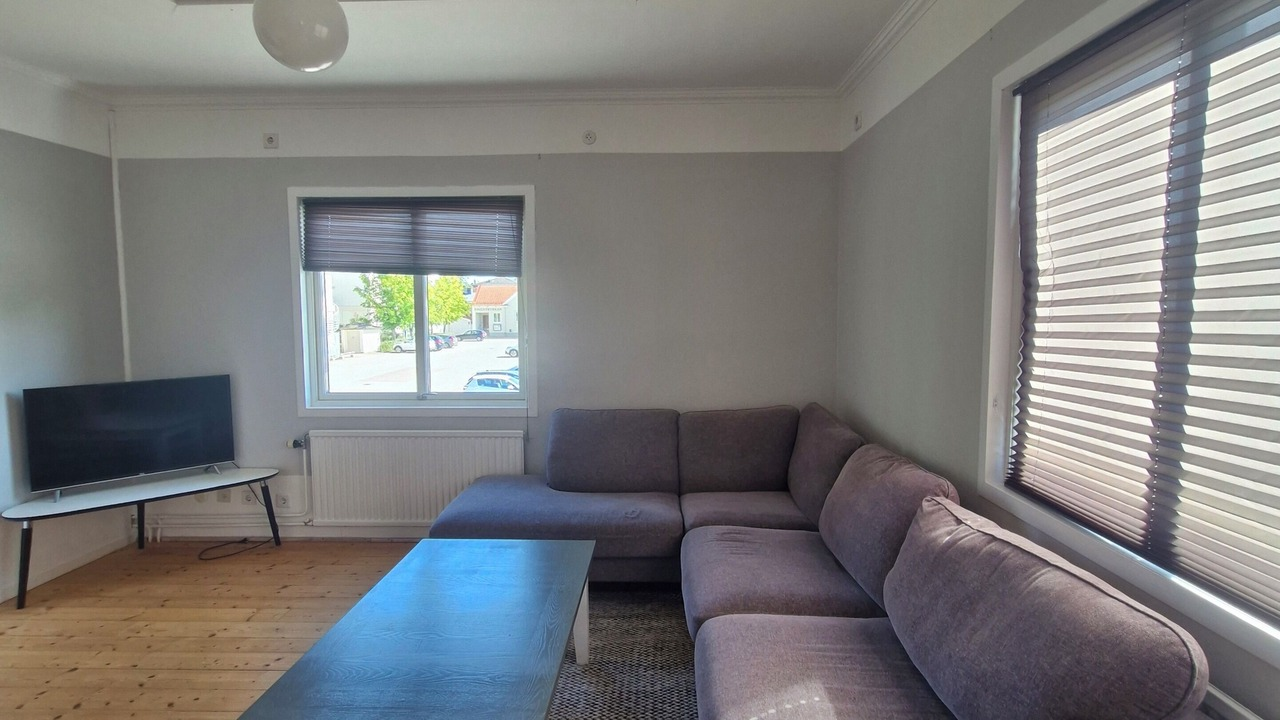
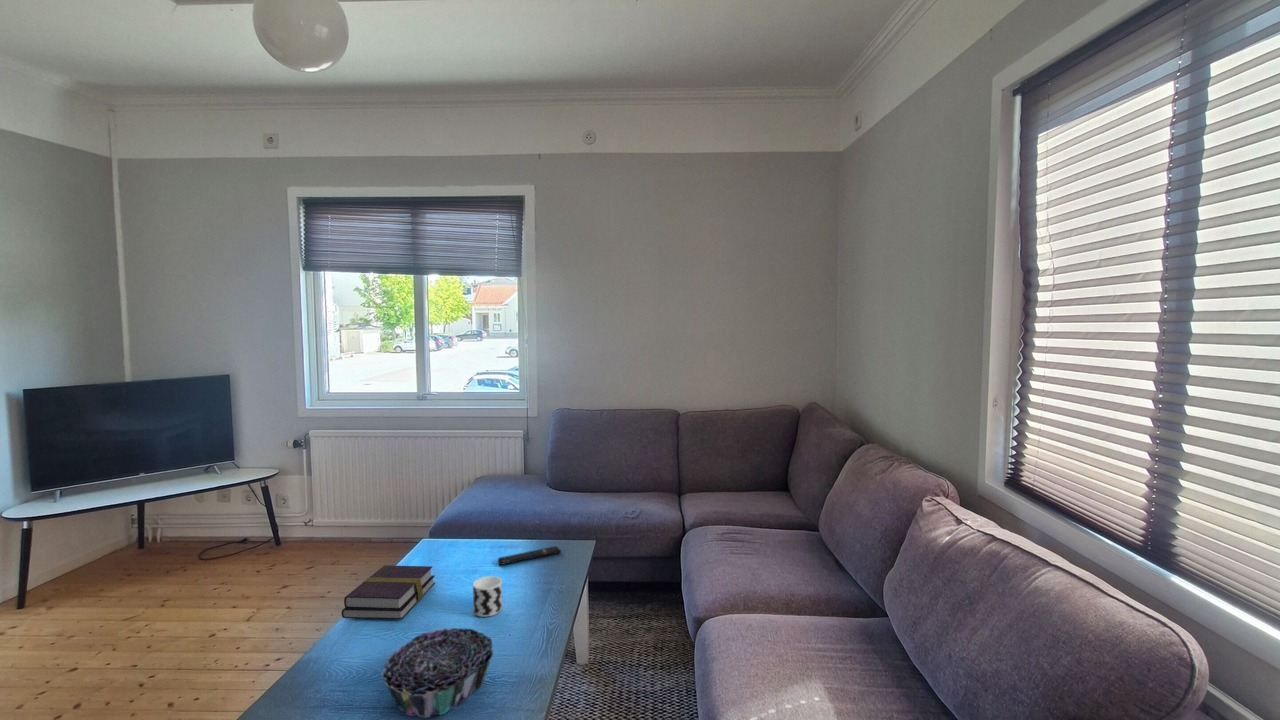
+ cup [472,575,503,618]
+ decorative bowl [380,627,495,720]
+ book [341,564,436,620]
+ remote control [497,545,562,566]
